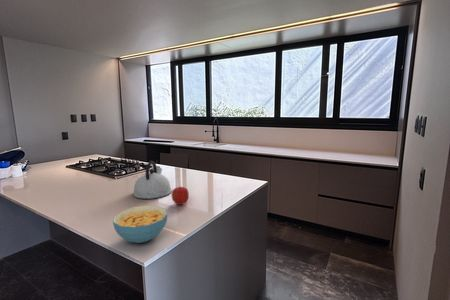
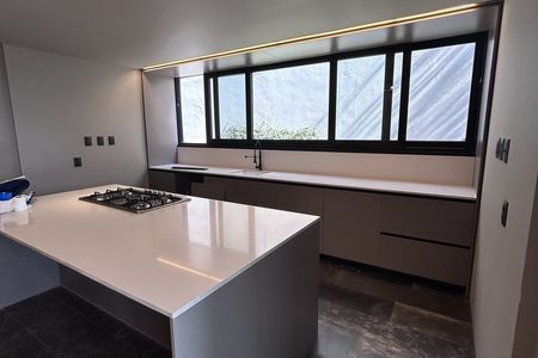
- kettle [132,160,173,200]
- fruit [170,185,190,206]
- cereal bowl [112,205,169,244]
